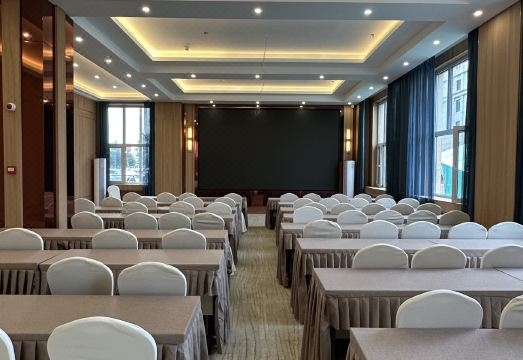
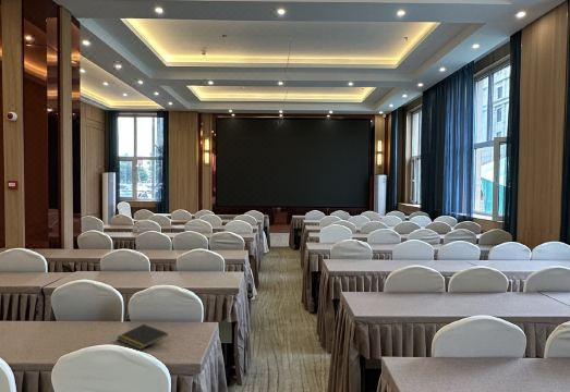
+ notepad [116,323,169,351]
